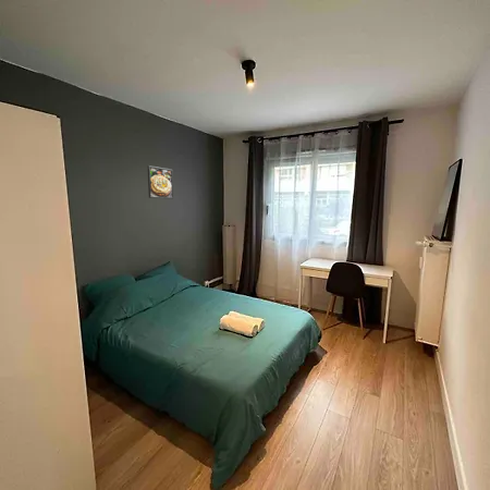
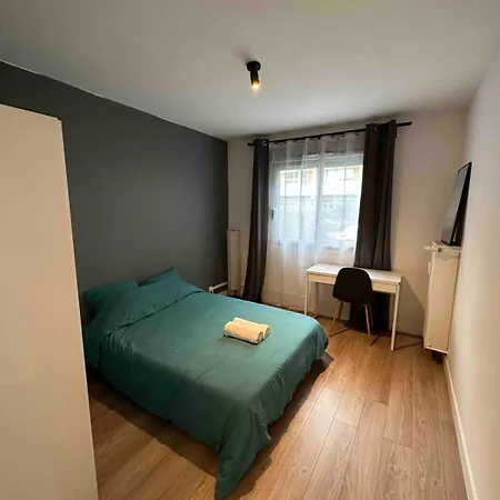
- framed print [147,164,174,199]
